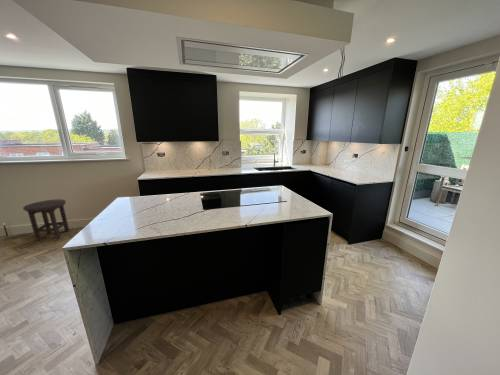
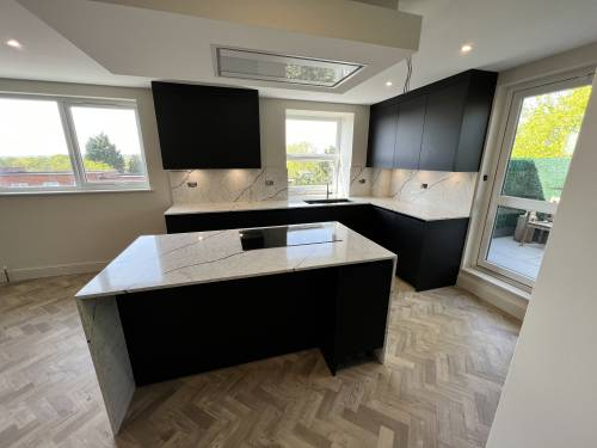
- stool [22,198,70,242]
